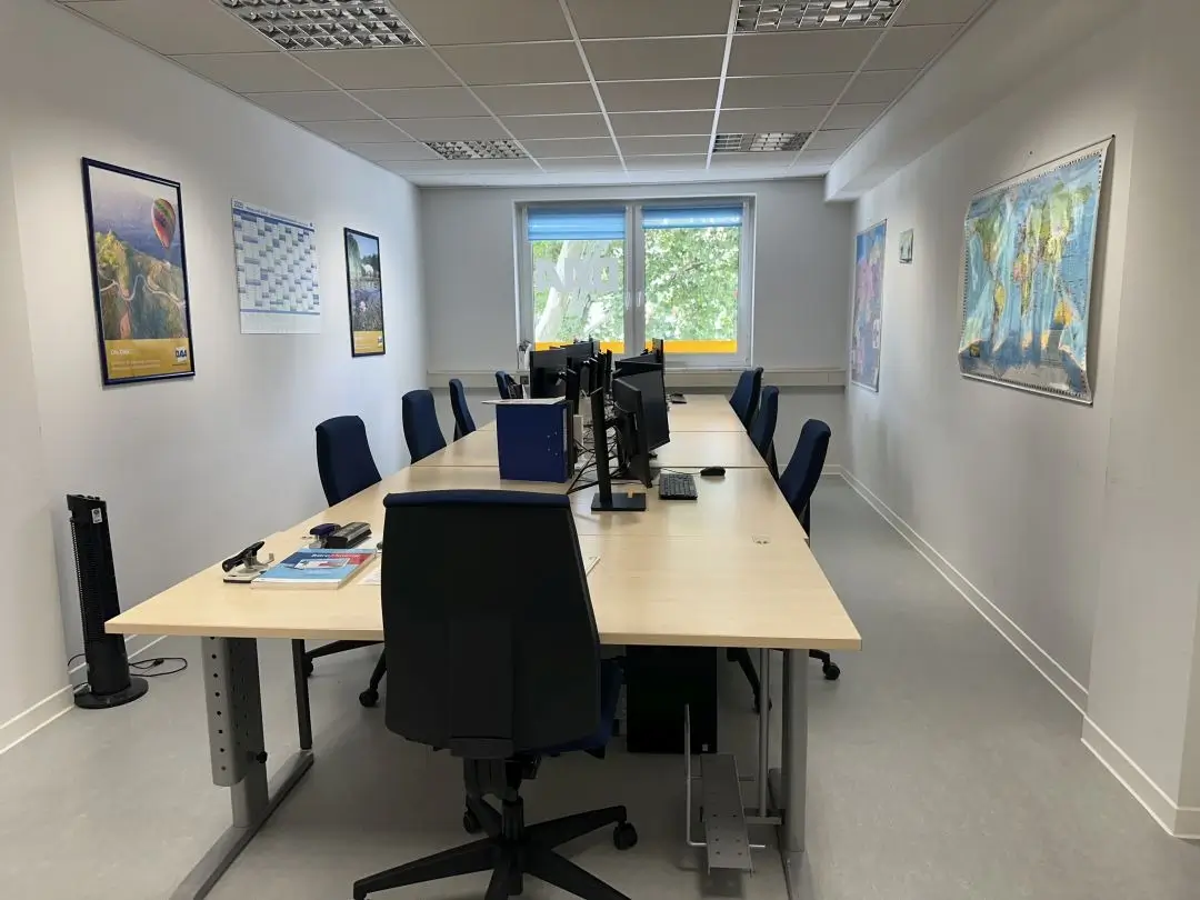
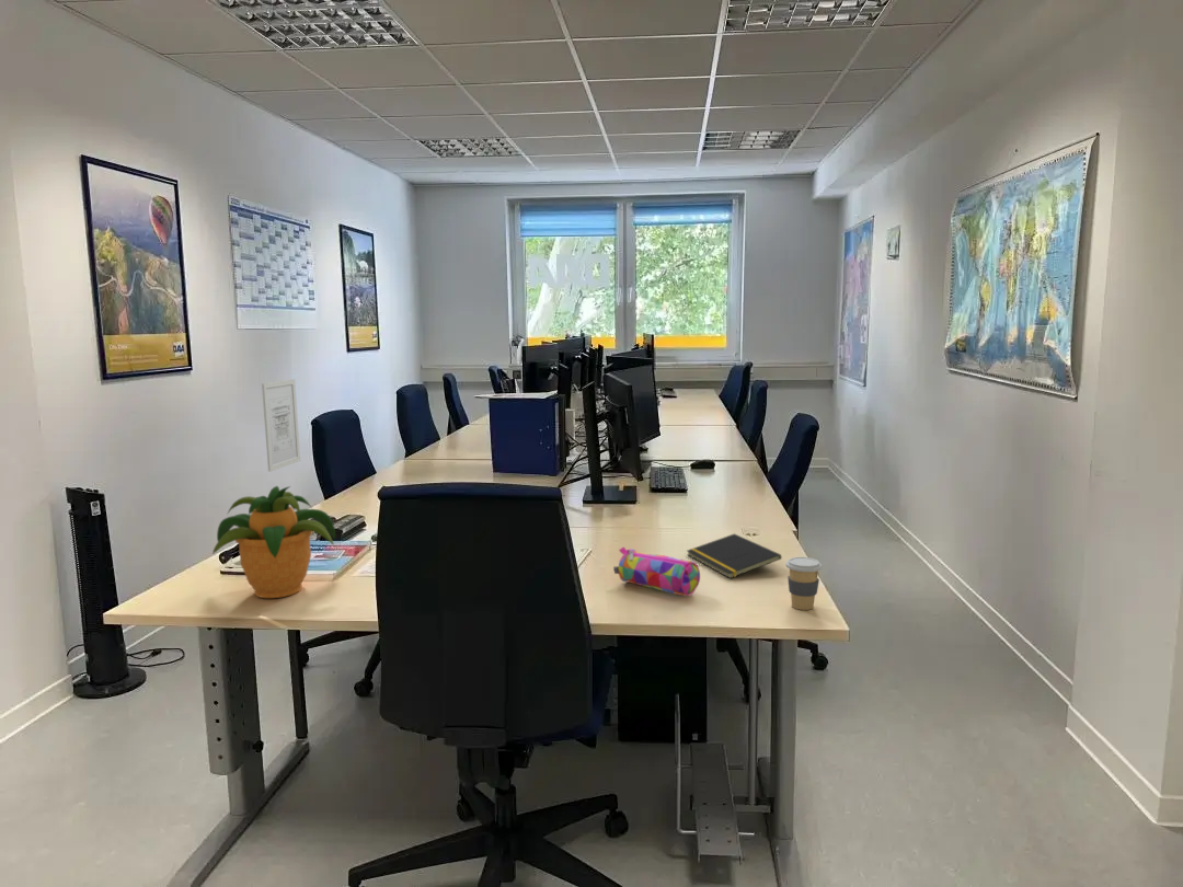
+ pencil case [612,545,701,597]
+ notepad [686,532,783,579]
+ coffee cup [784,556,823,611]
+ wall art [261,378,301,473]
+ potted plant [211,485,336,599]
